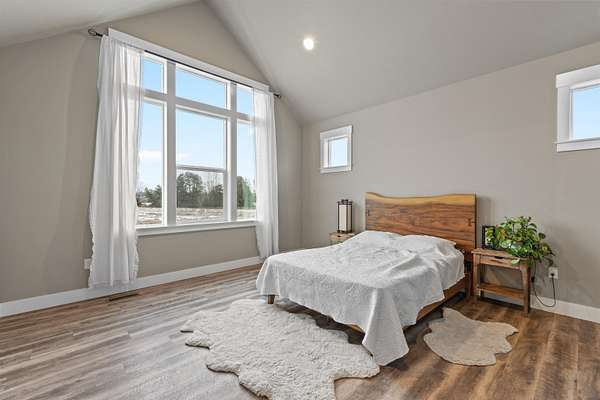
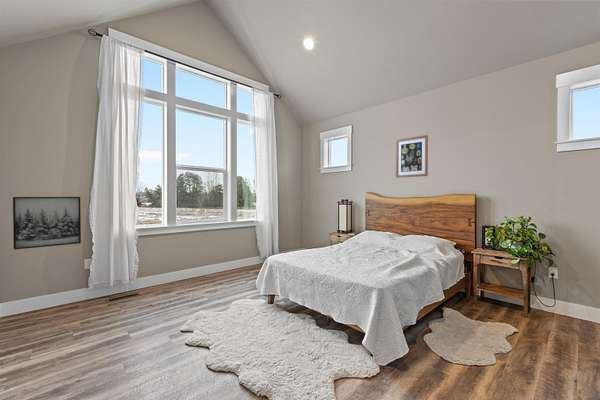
+ wall art [395,134,429,179]
+ wall art [12,196,82,251]
